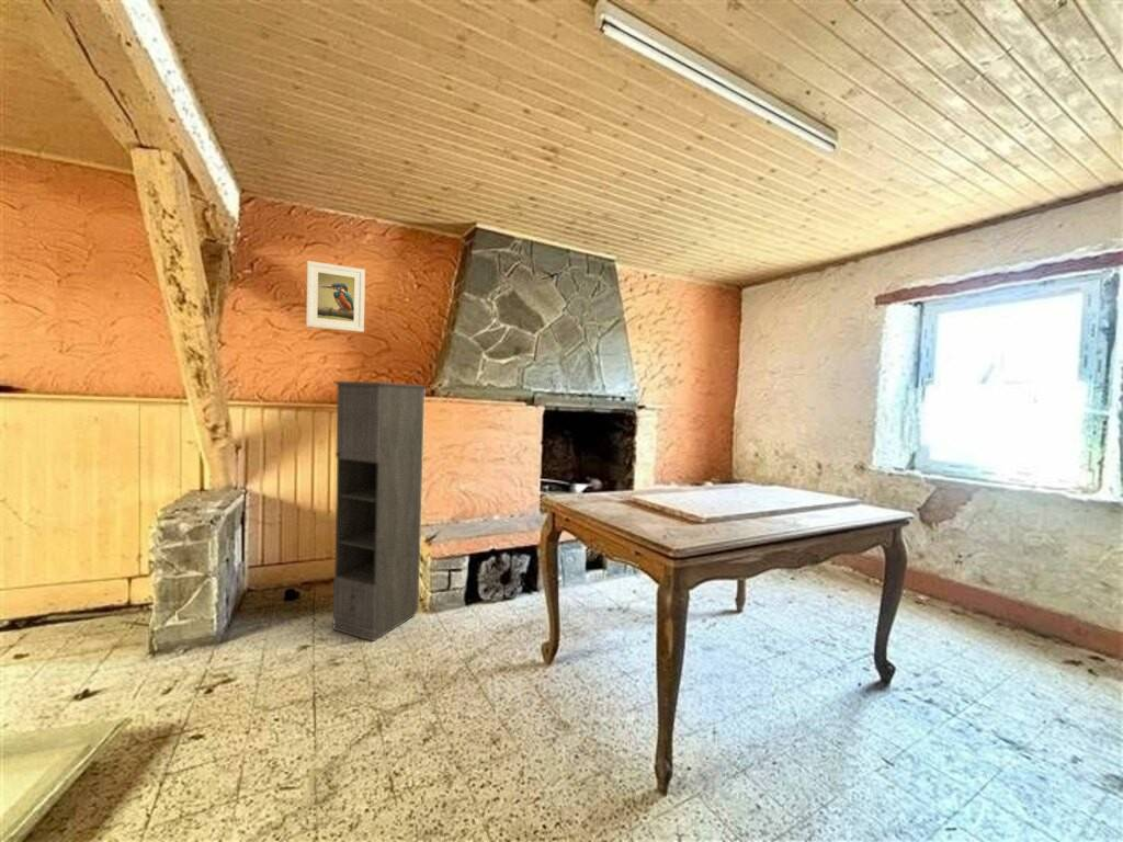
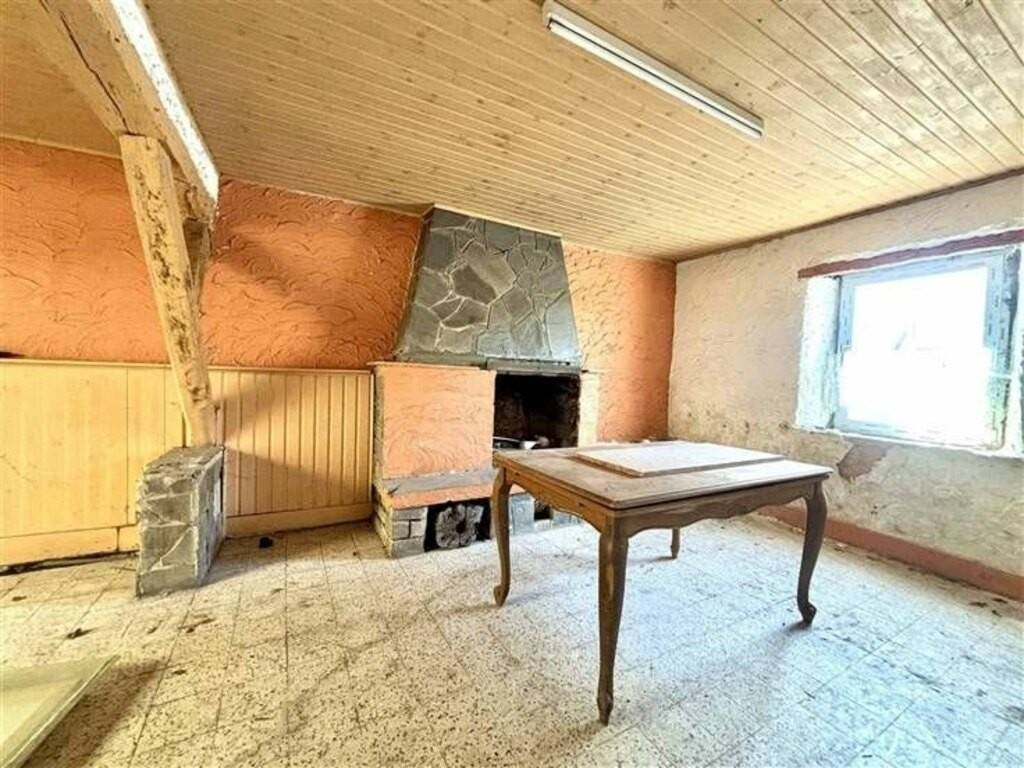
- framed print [305,260,366,333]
- storage cabinet [331,380,428,642]
